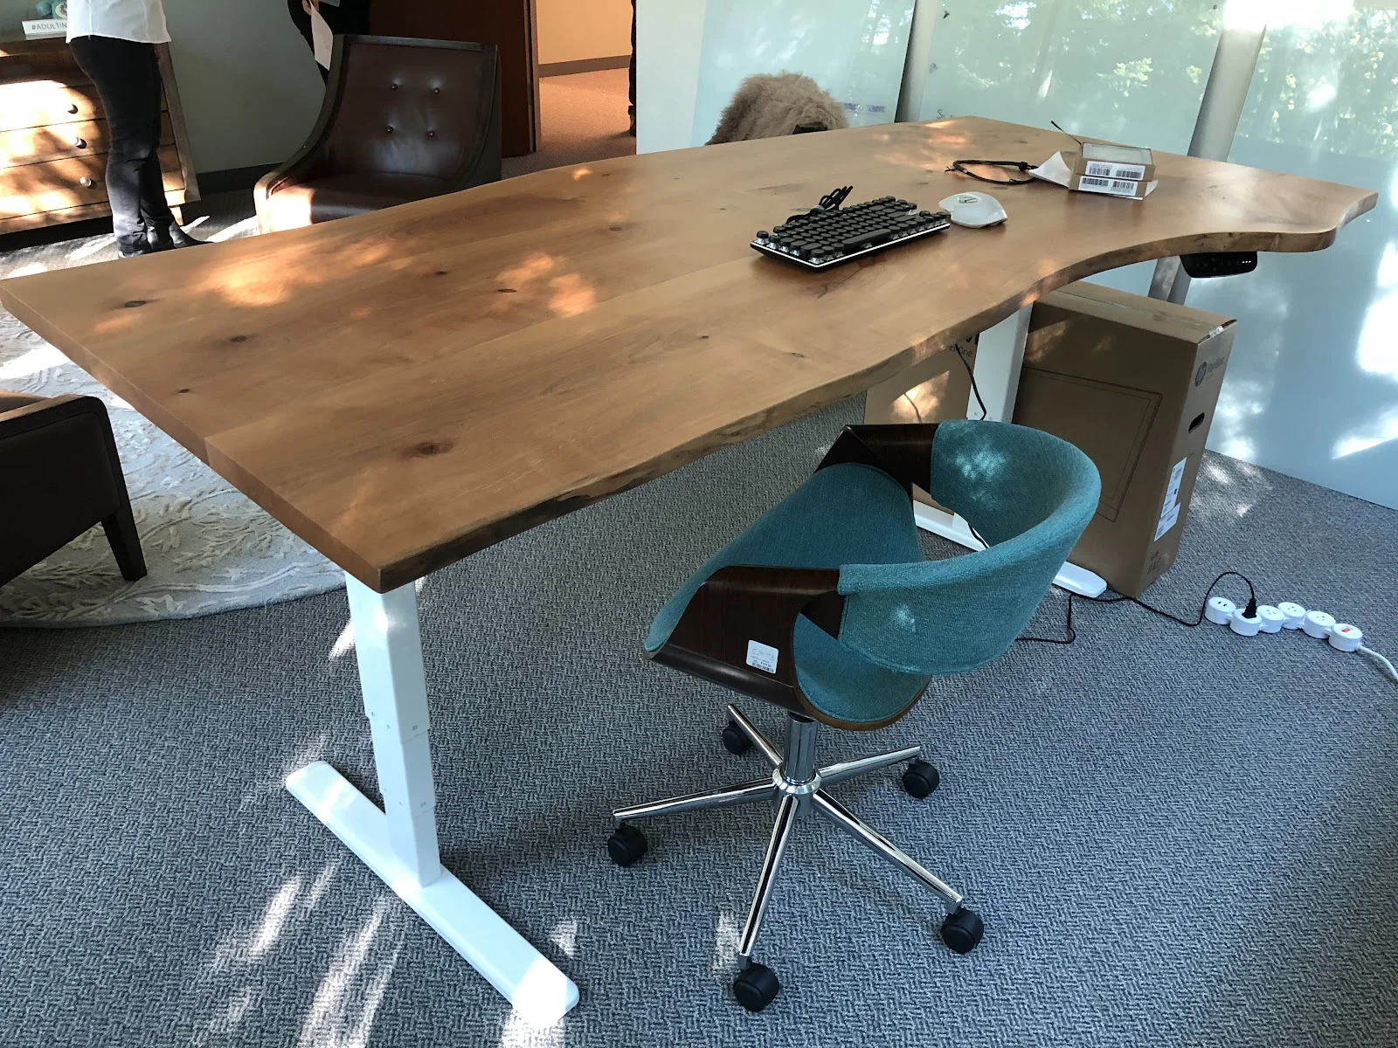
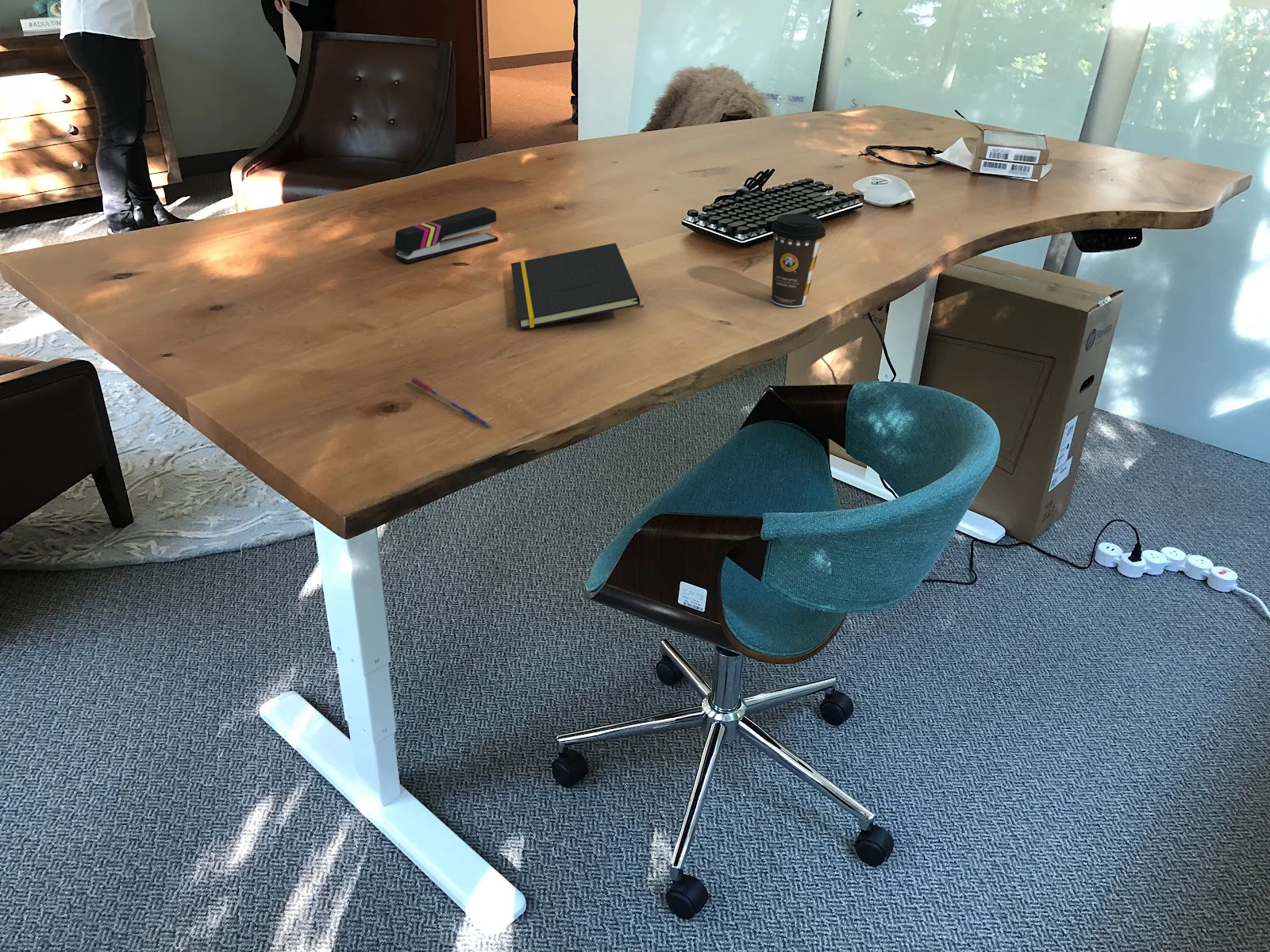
+ coffee cup [770,213,826,308]
+ pen [410,377,495,429]
+ notepad [510,242,641,330]
+ stapler [394,206,498,263]
